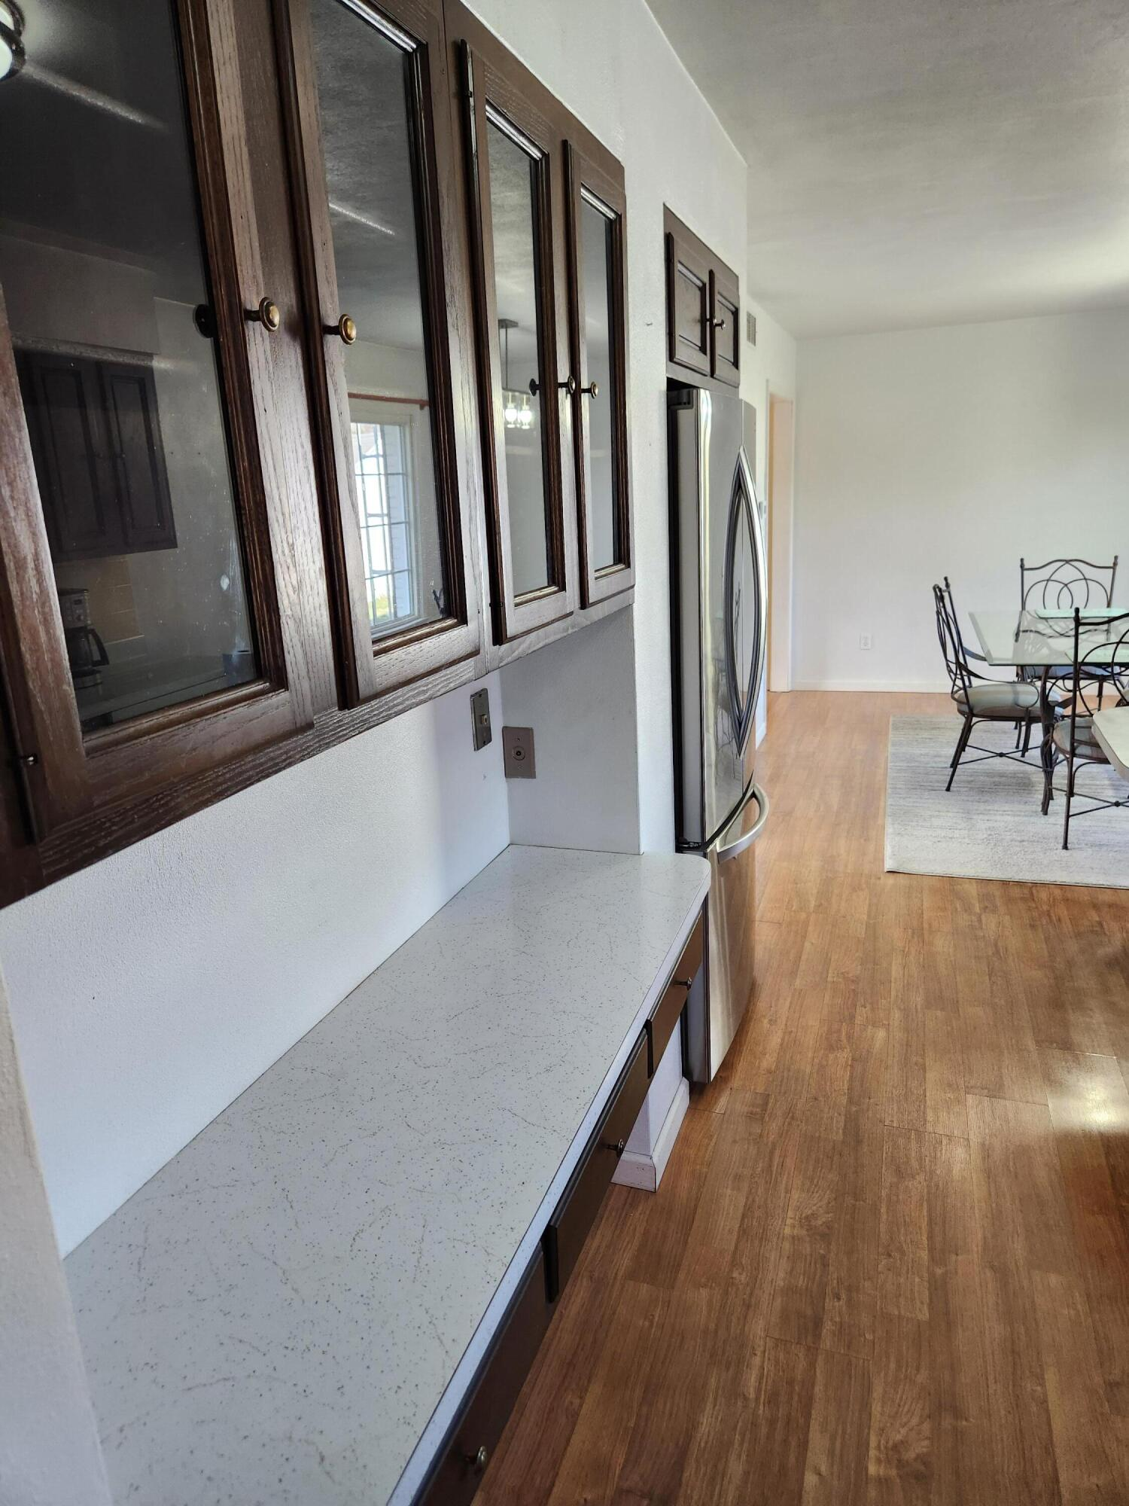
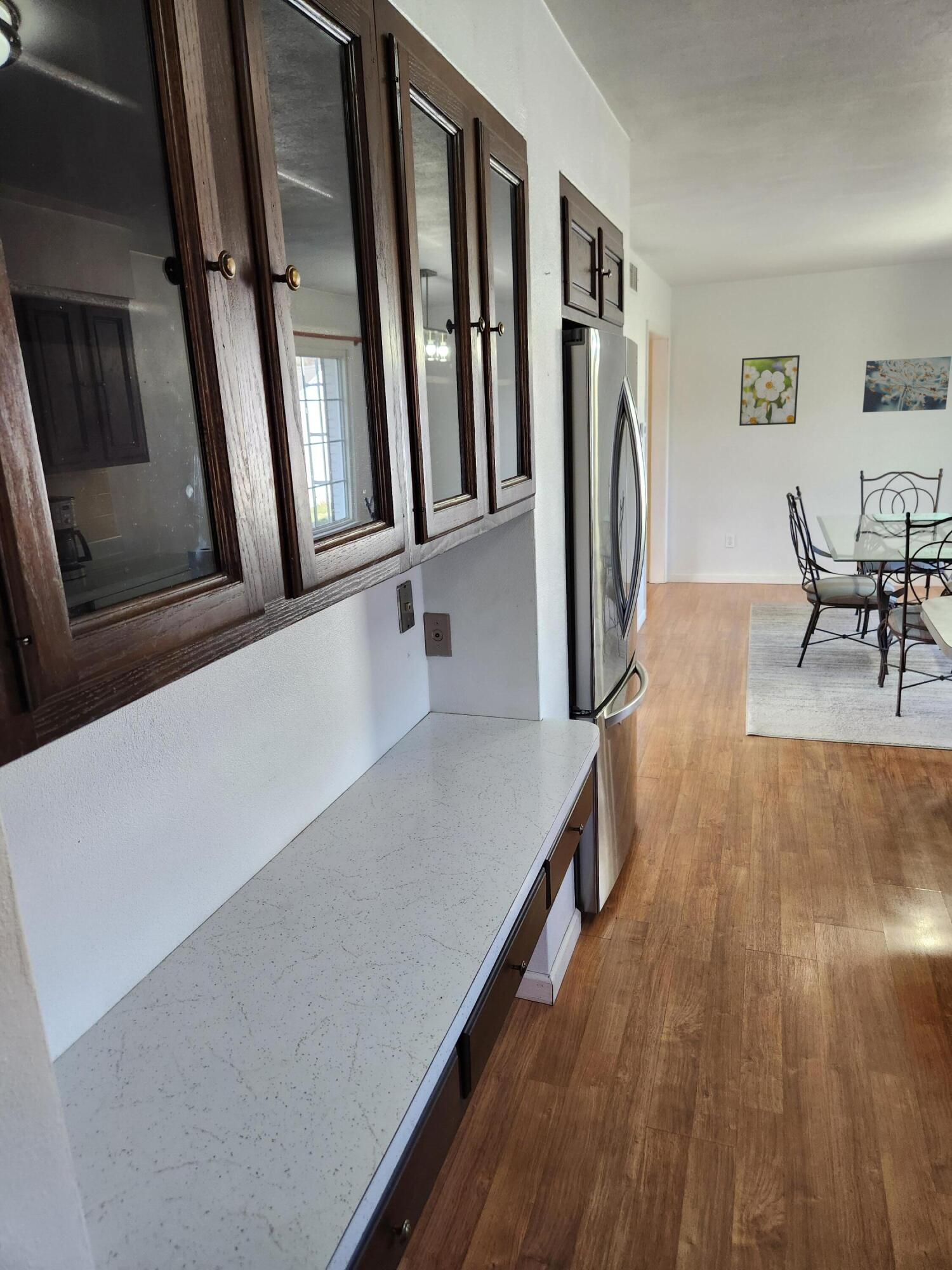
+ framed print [739,354,800,426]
+ wall art [862,356,952,413]
